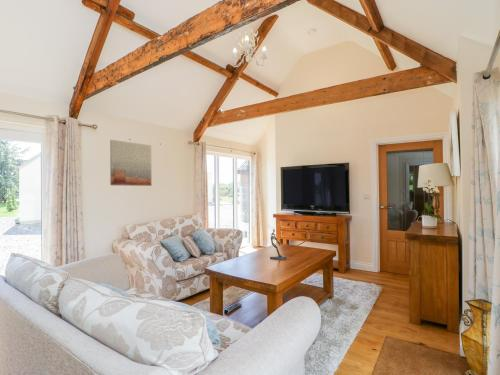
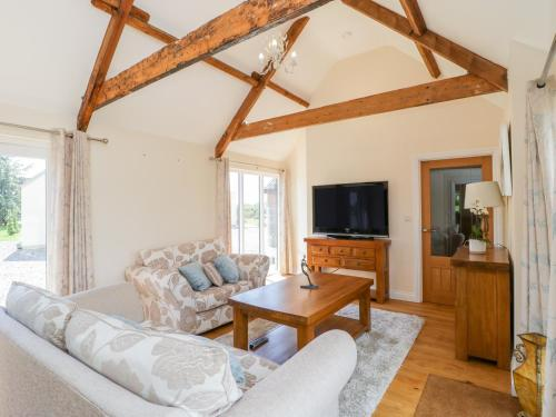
- wall art [109,139,153,187]
